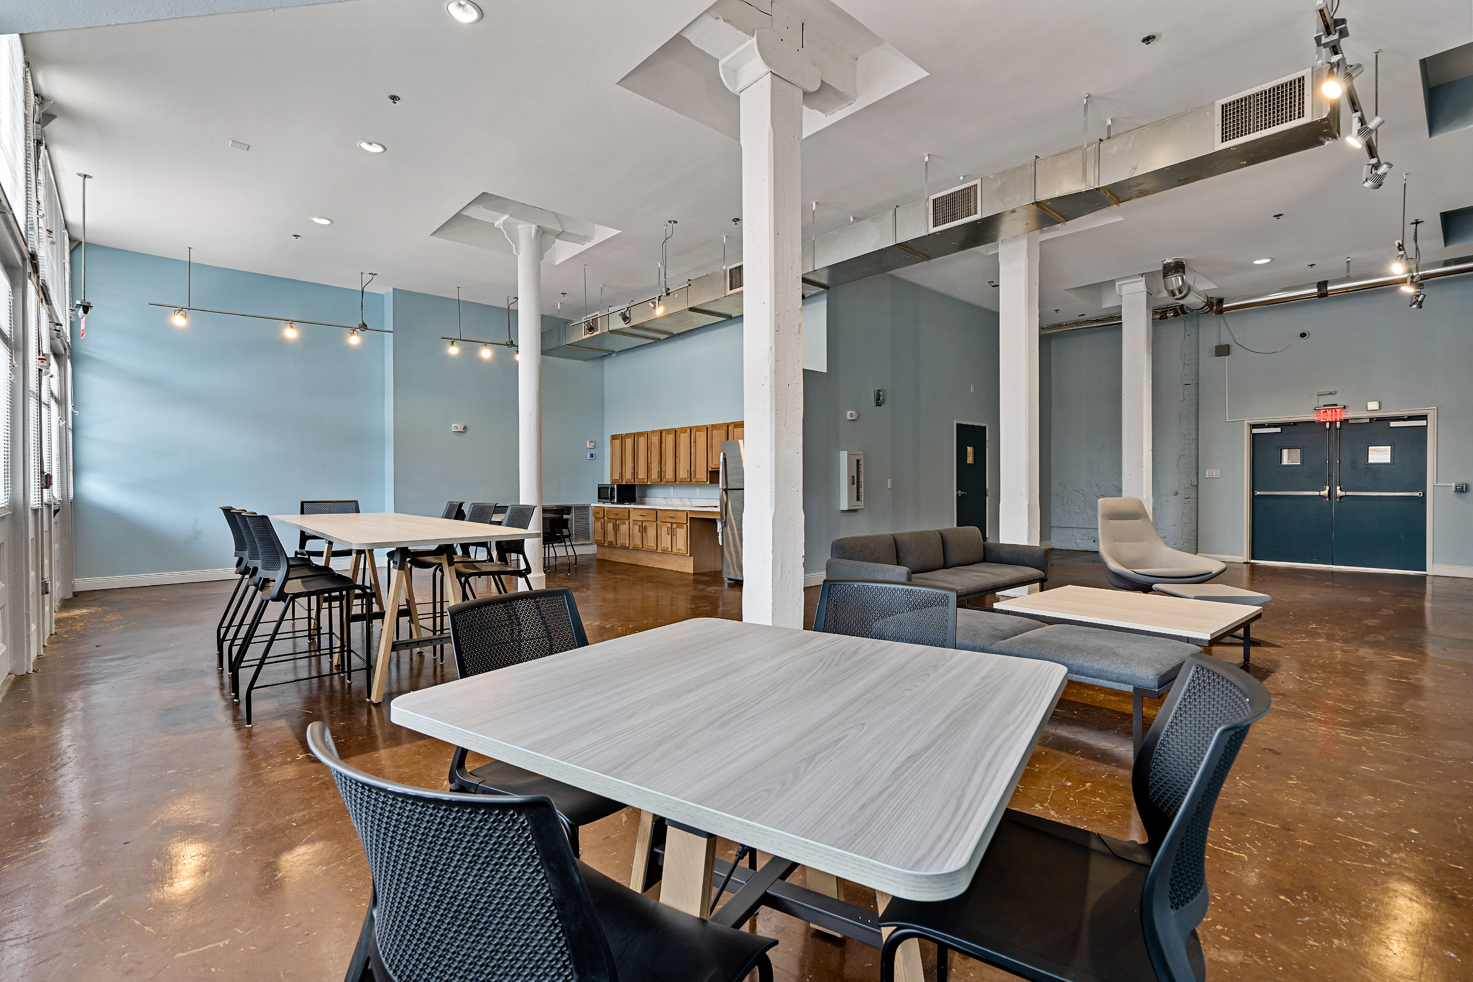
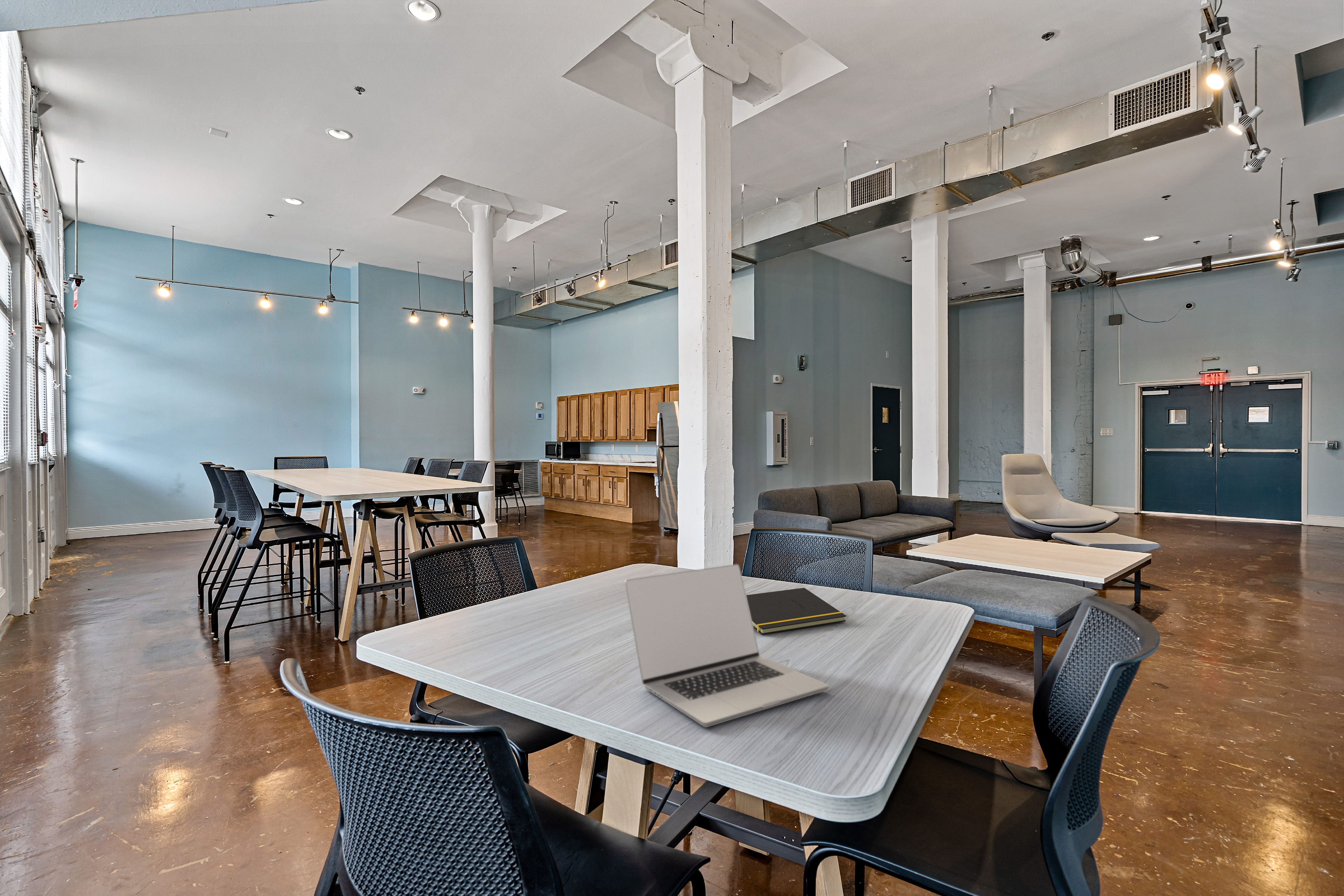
+ notepad [746,587,847,635]
+ laptop [624,564,829,728]
